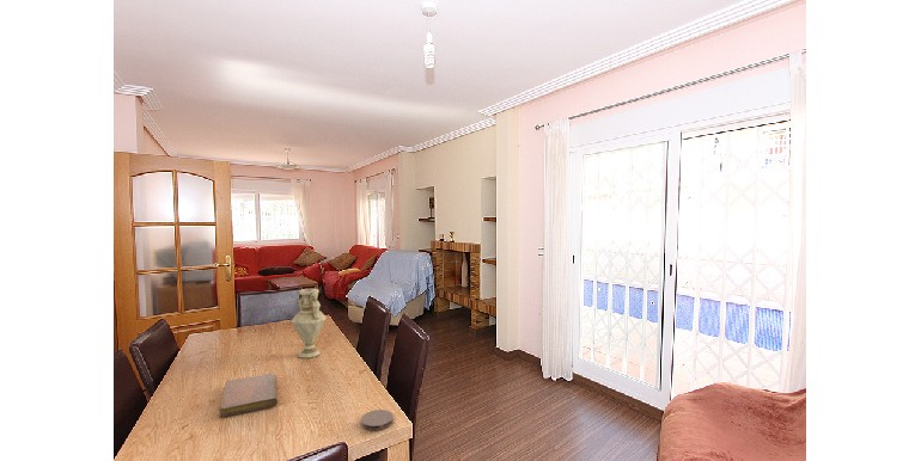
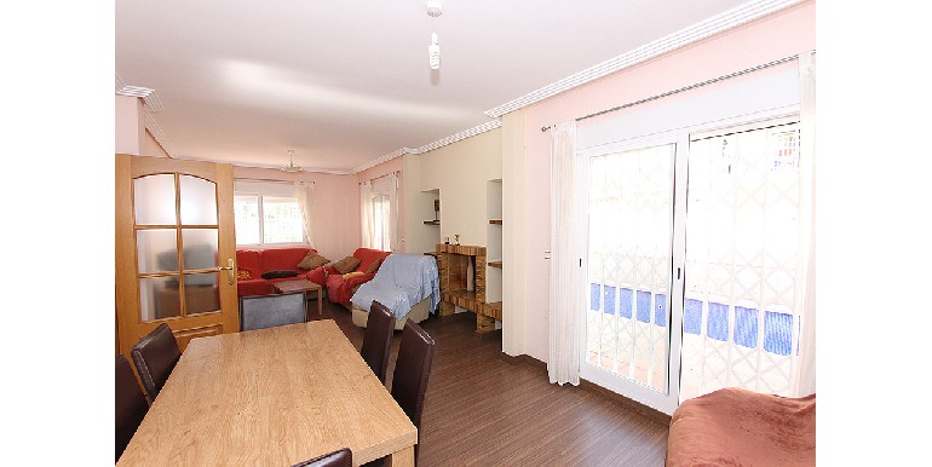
- notebook [219,373,279,418]
- coaster [360,408,395,431]
- vase [289,288,328,358]
